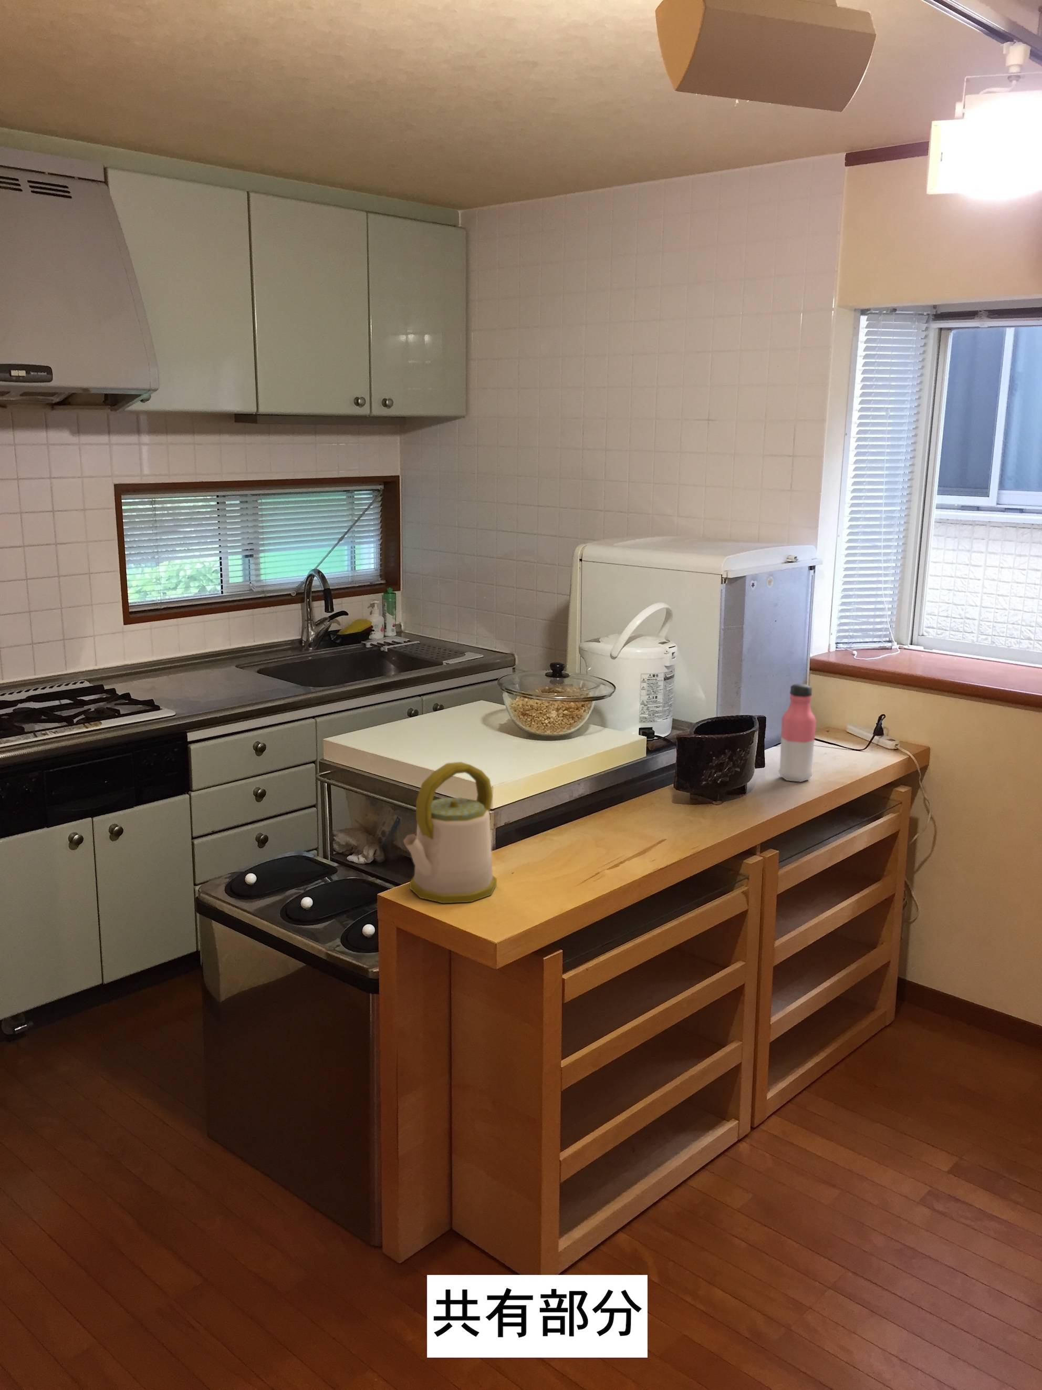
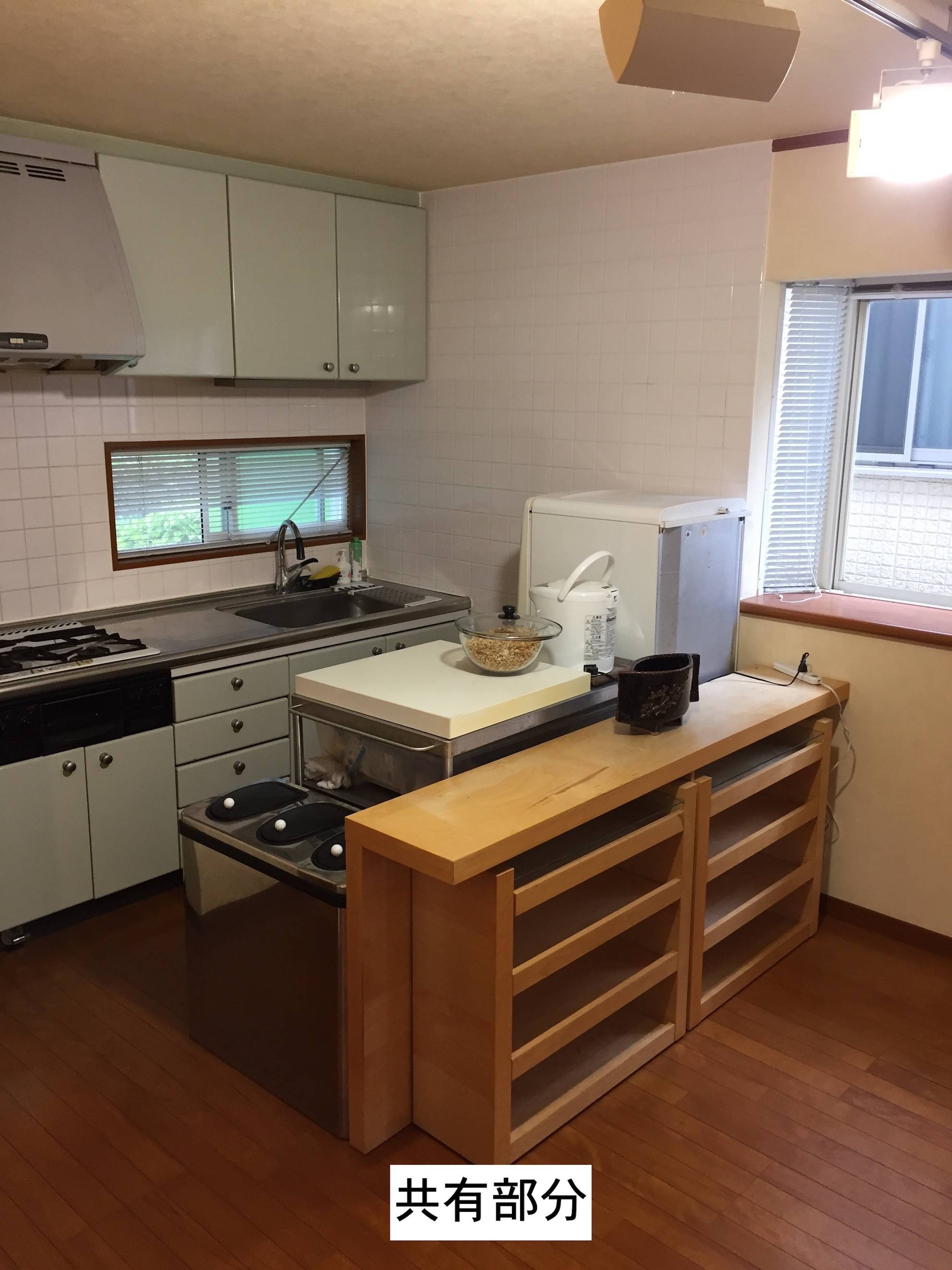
- kettle [403,761,497,904]
- water bottle [778,683,818,783]
